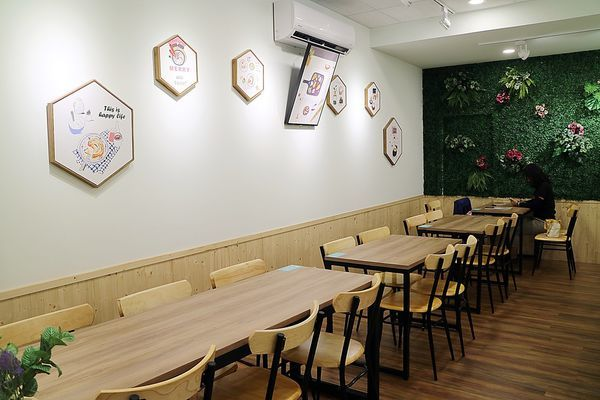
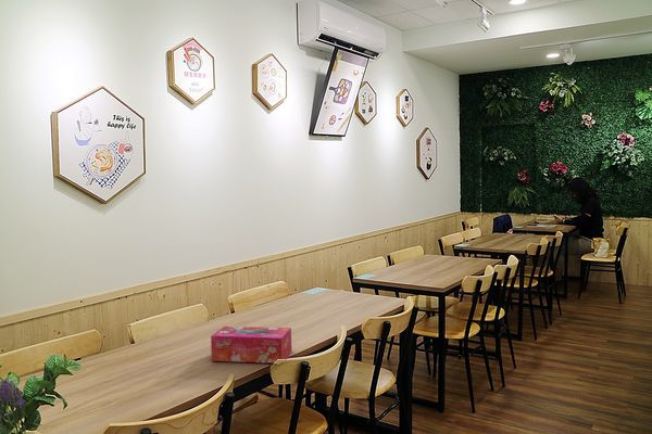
+ tissue box [210,326,292,365]
